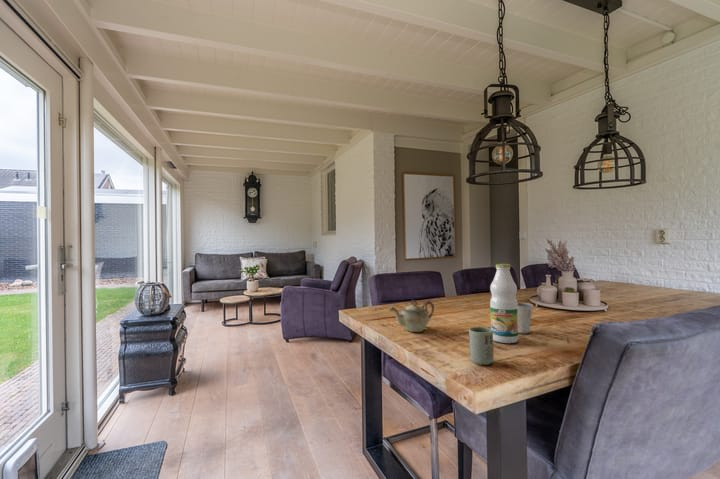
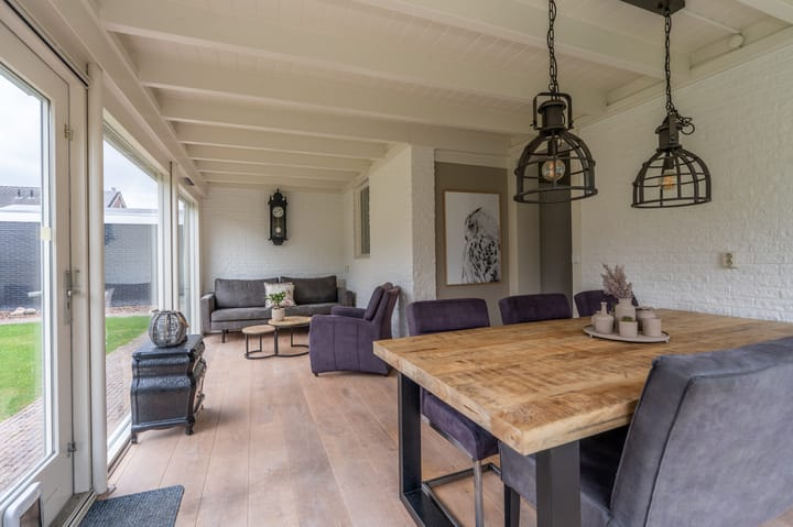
- bottle [489,263,519,344]
- teapot [389,299,435,333]
- dixie cup [517,301,534,334]
- cup [468,326,495,366]
